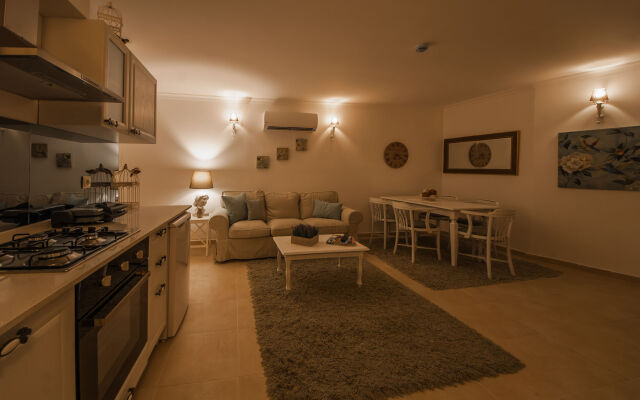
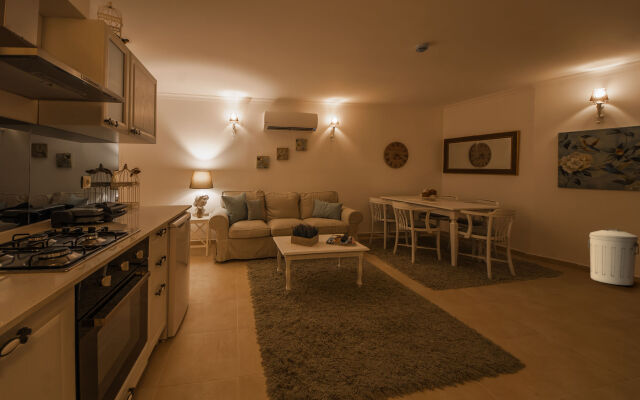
+ trash can [587,227,640,286]
